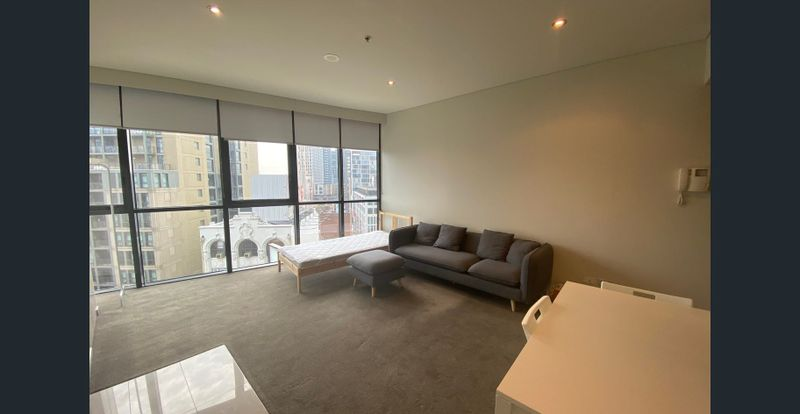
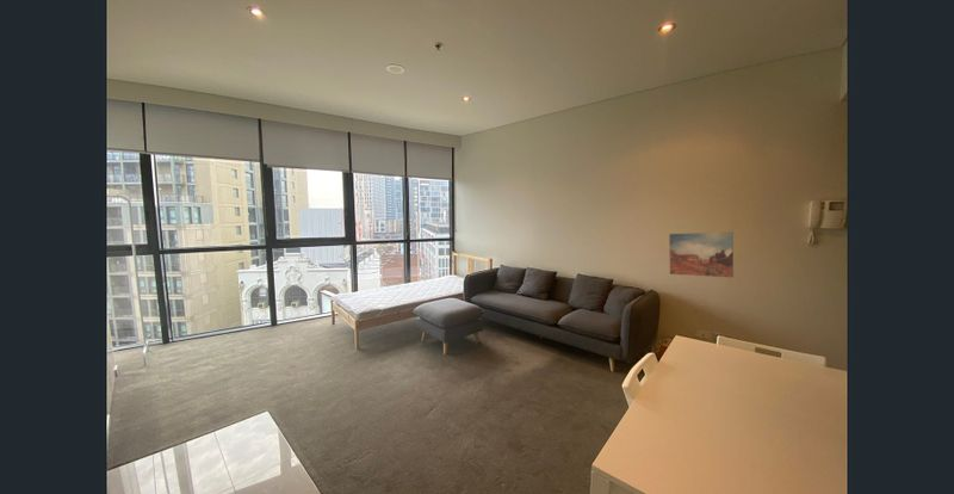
+ wall art [668,231,735,278]
